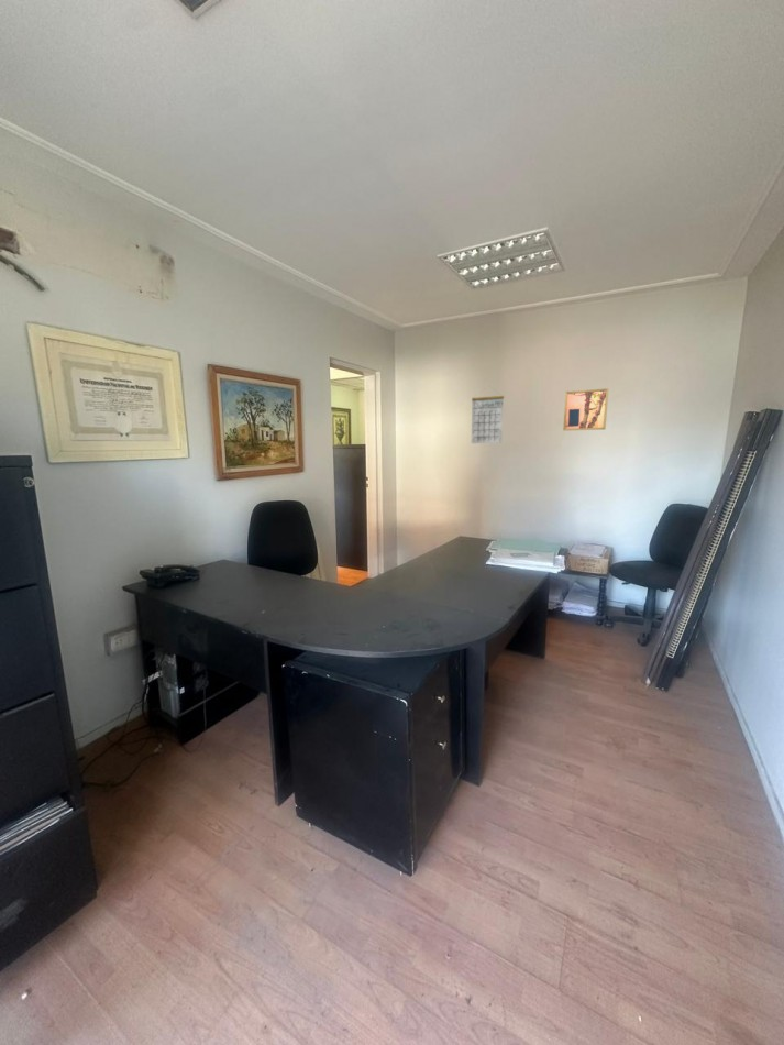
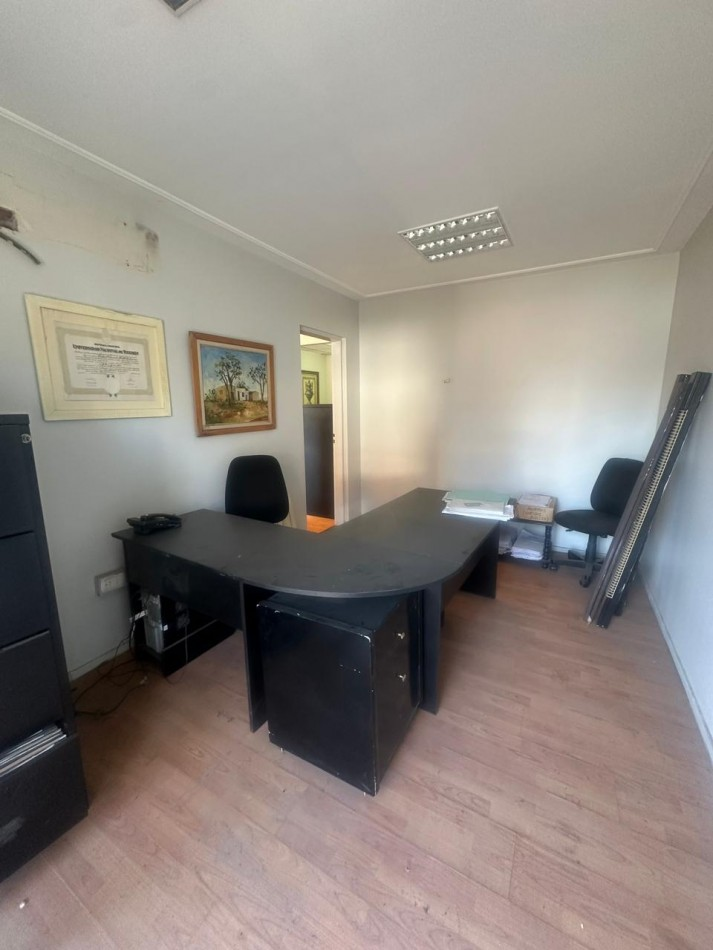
- calendar [471,386,505,444]
- wall art [562,387,609,431]
